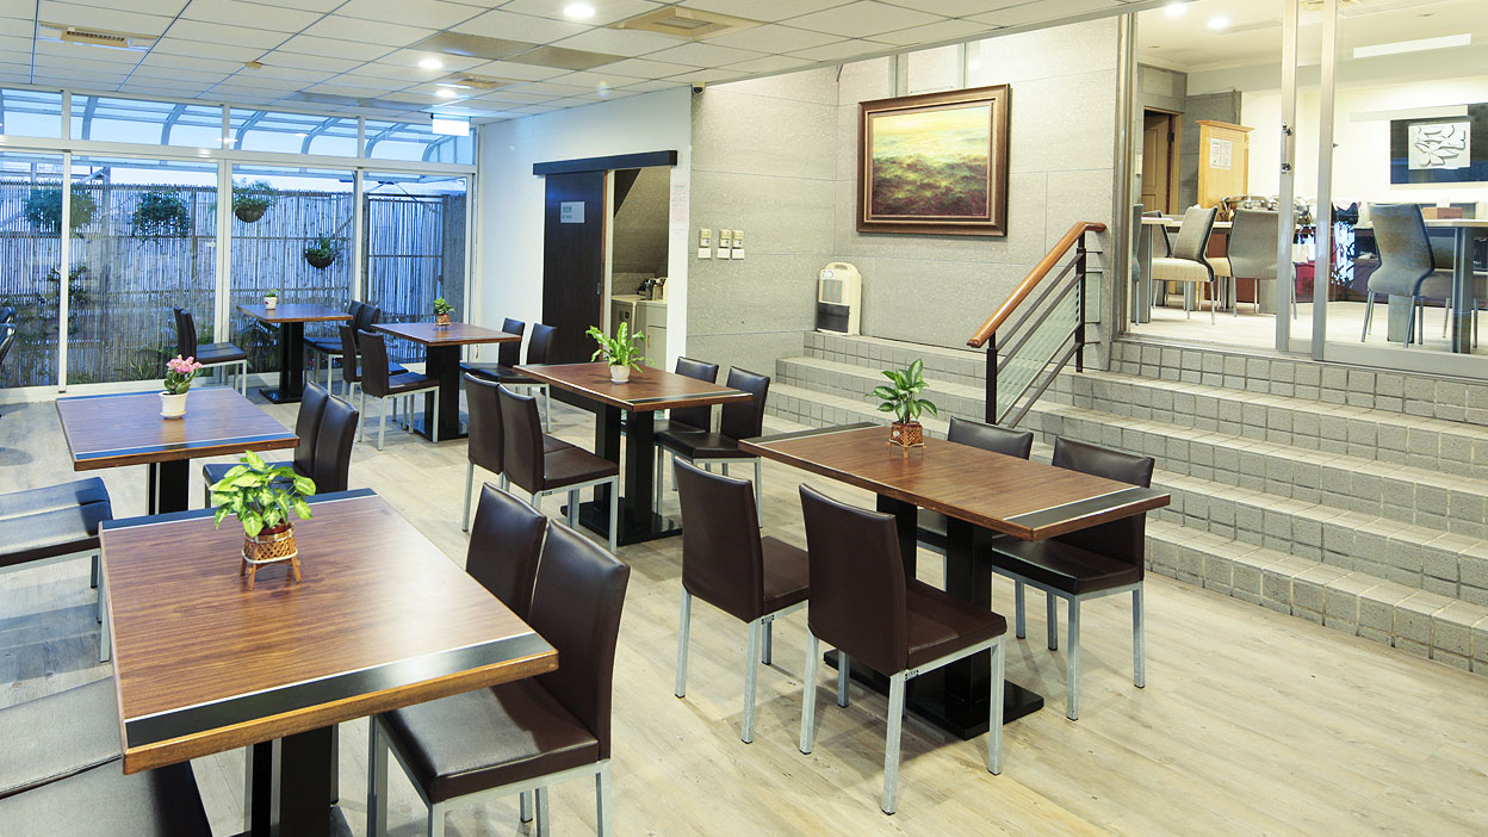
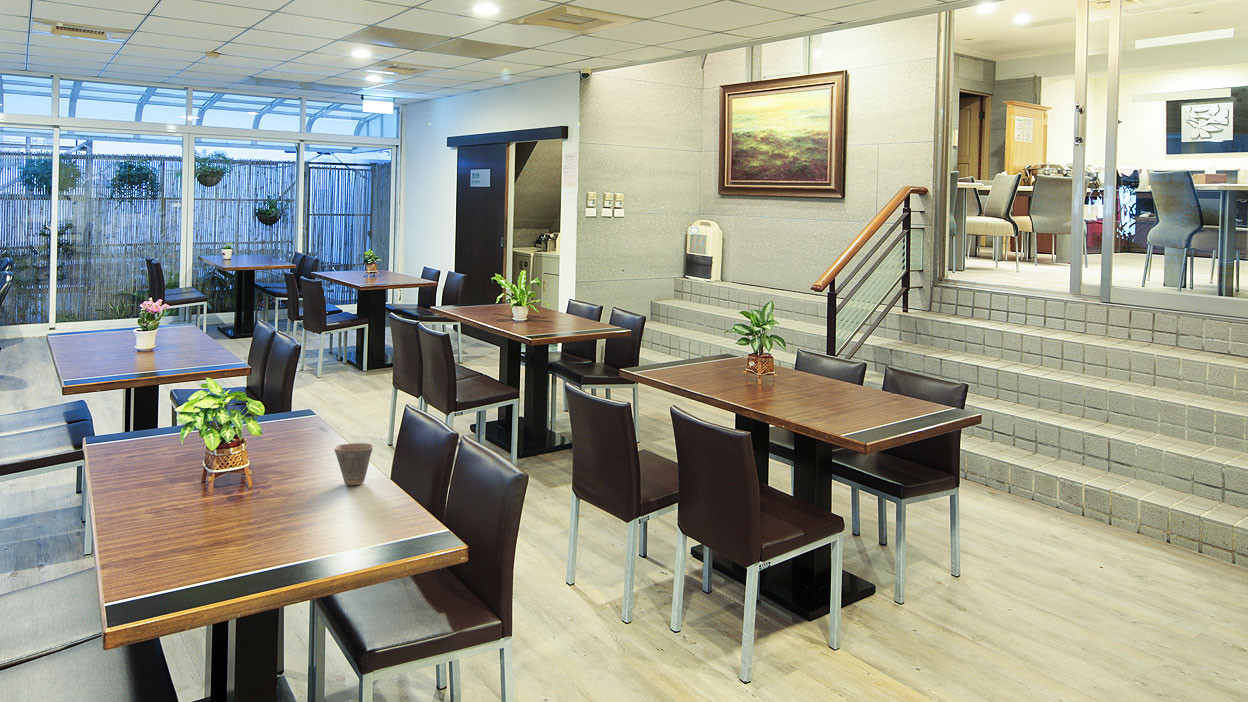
+ cup [333,442,374,486]
